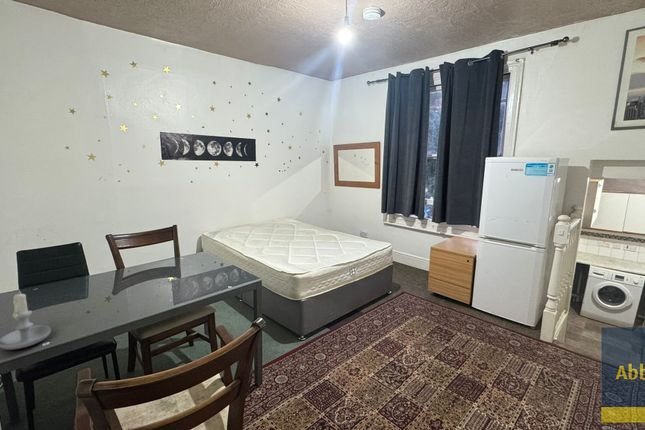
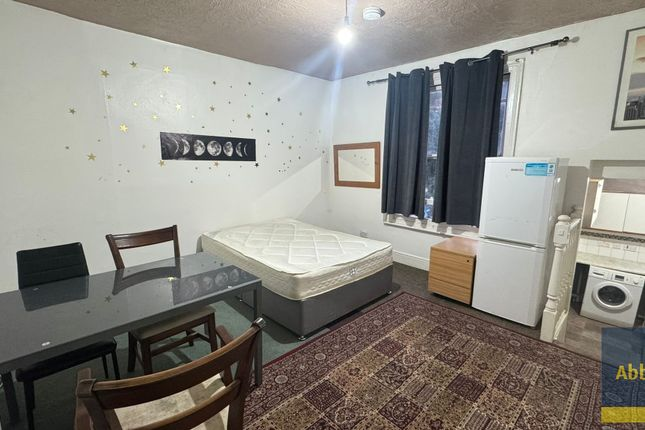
- candle [0,291,52,351]
